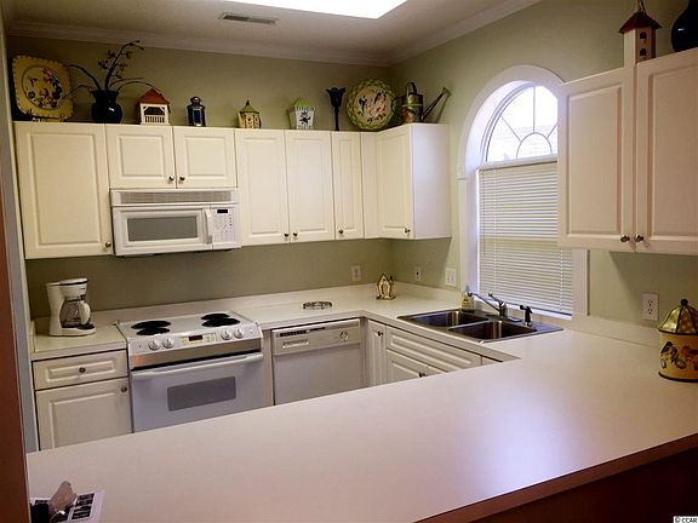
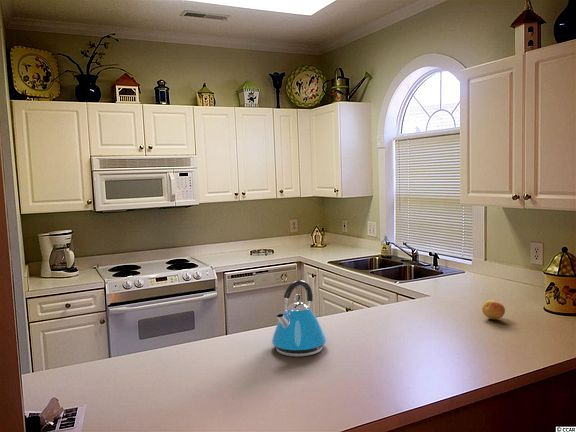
+ fruit [481,299,506,320]
+ kettle [271,279,327,358]
